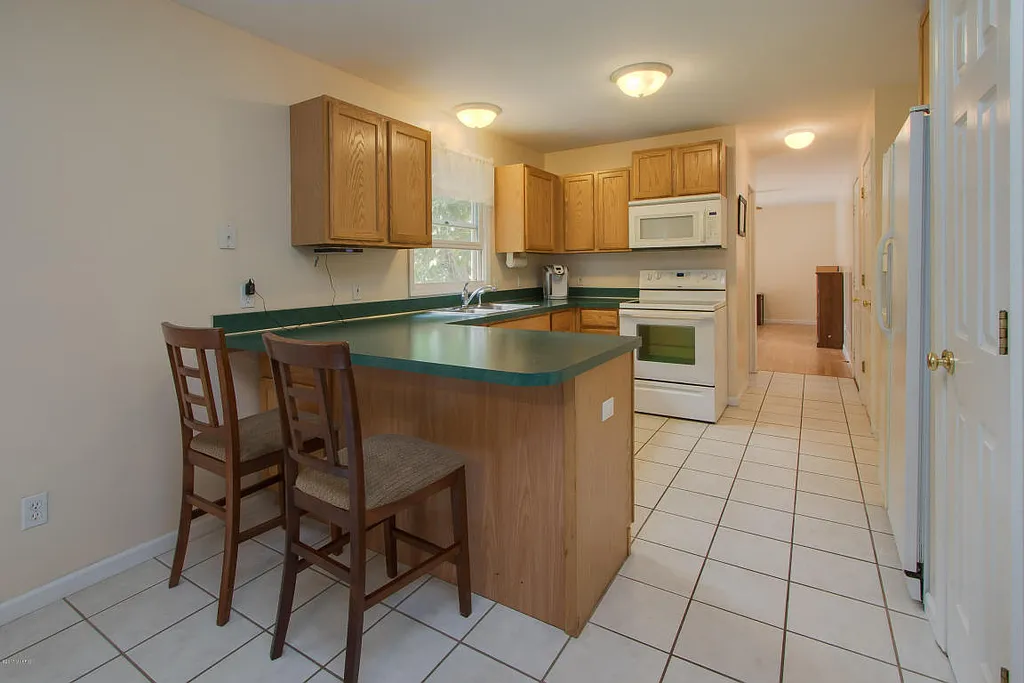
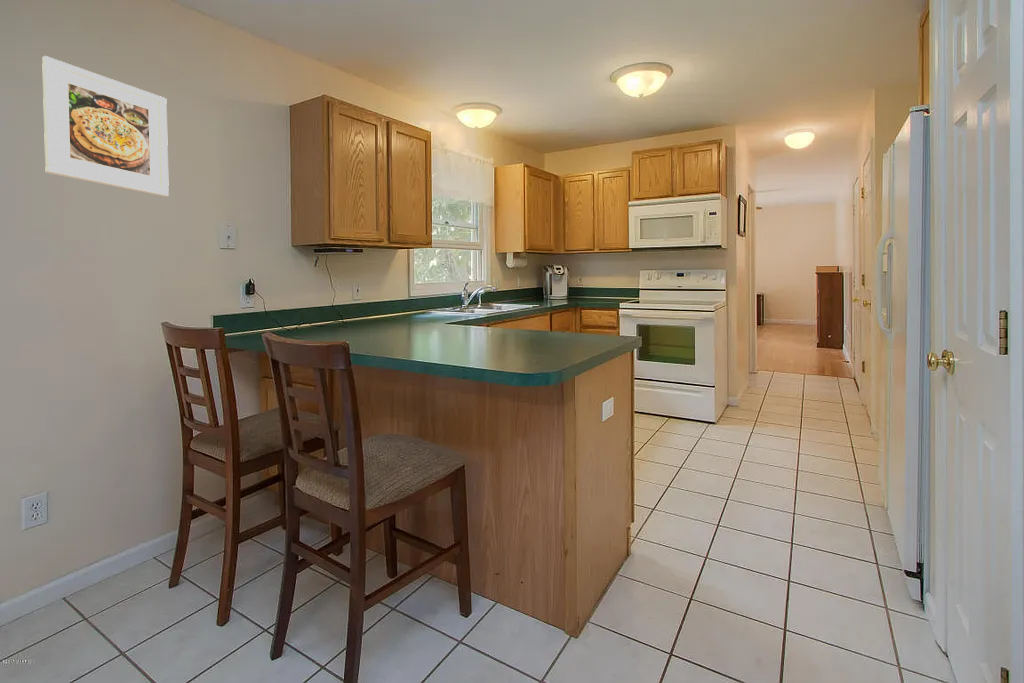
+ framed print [41,55,170,197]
